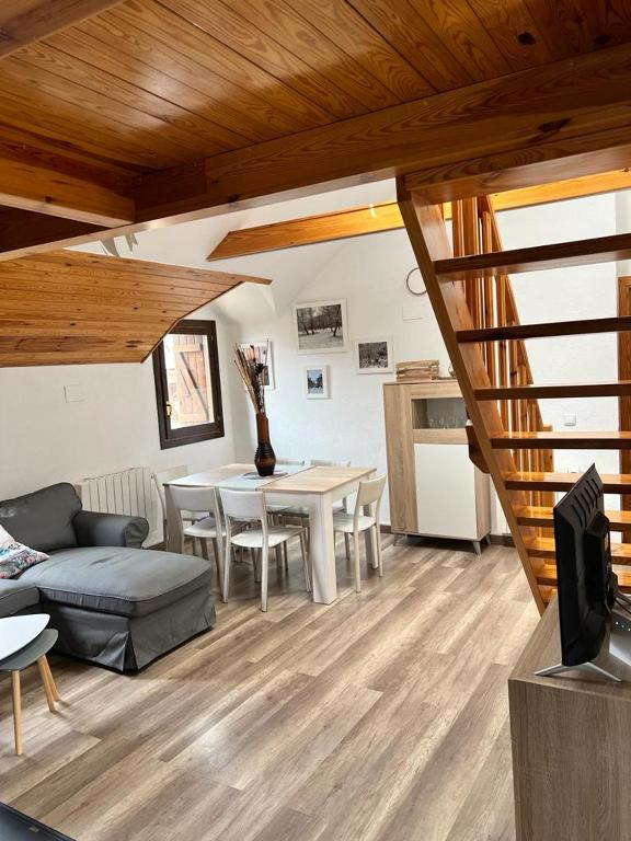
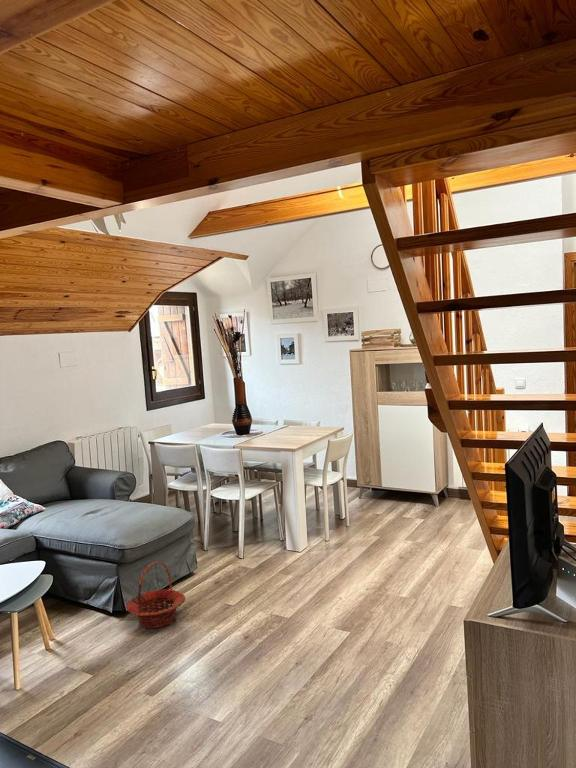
+ basket [125,561,187,629]
